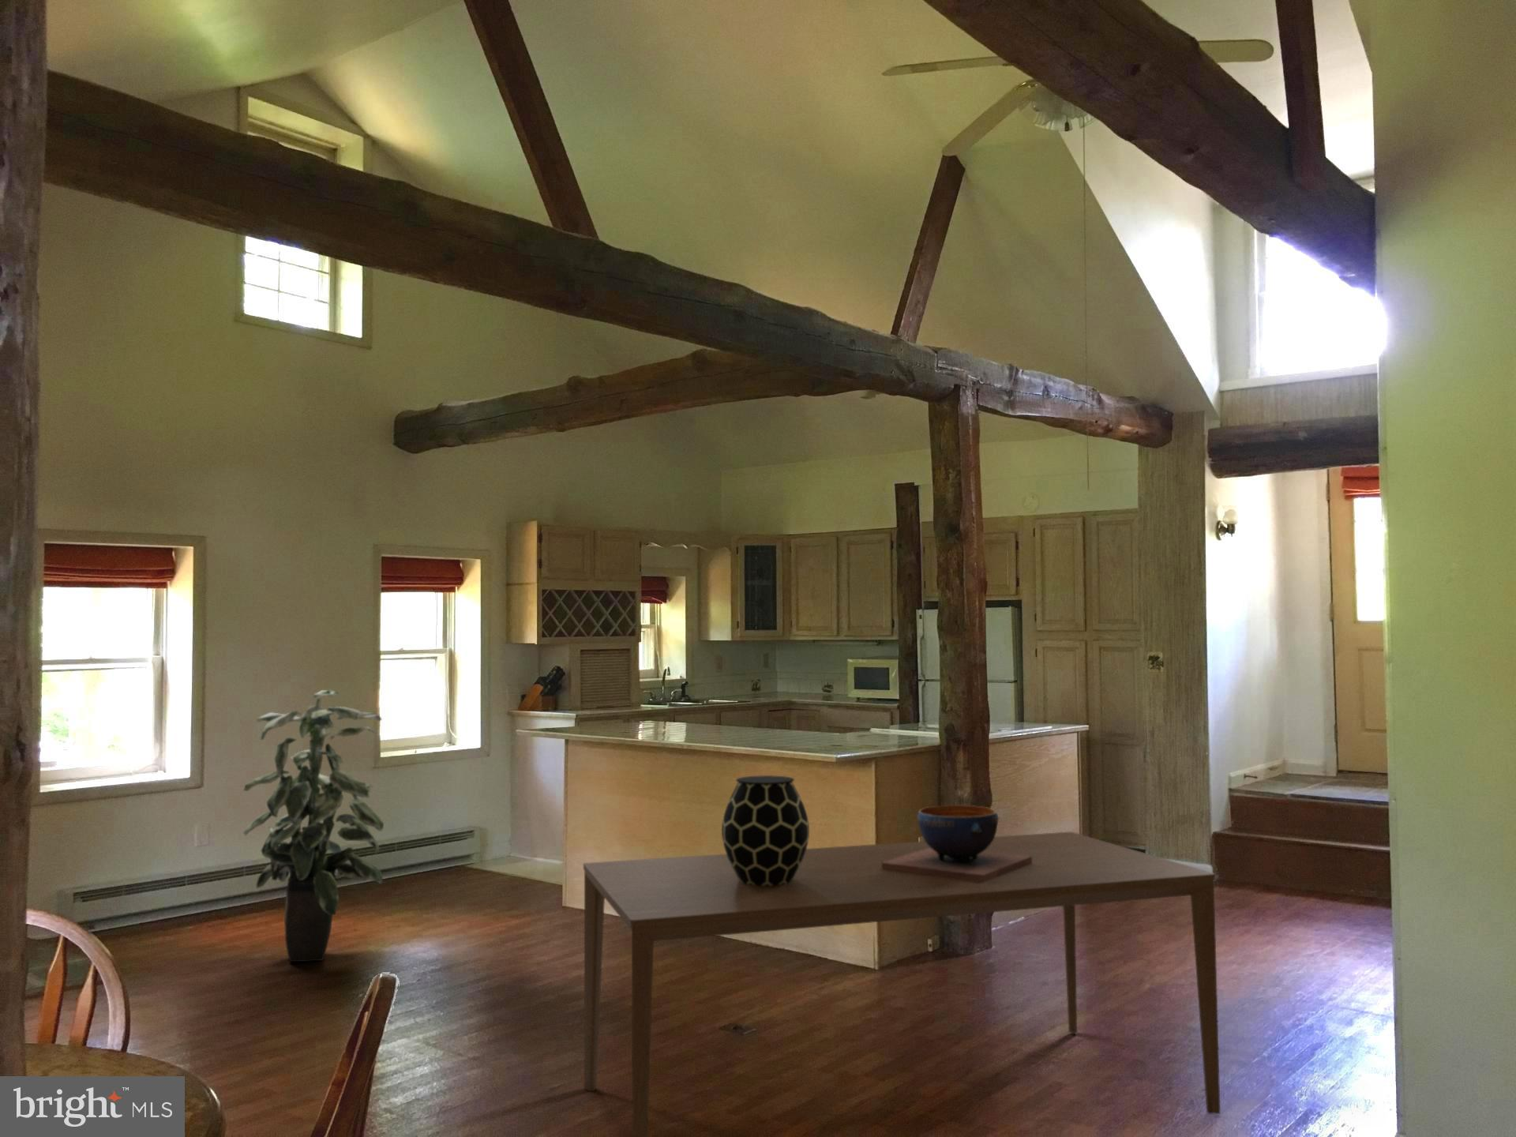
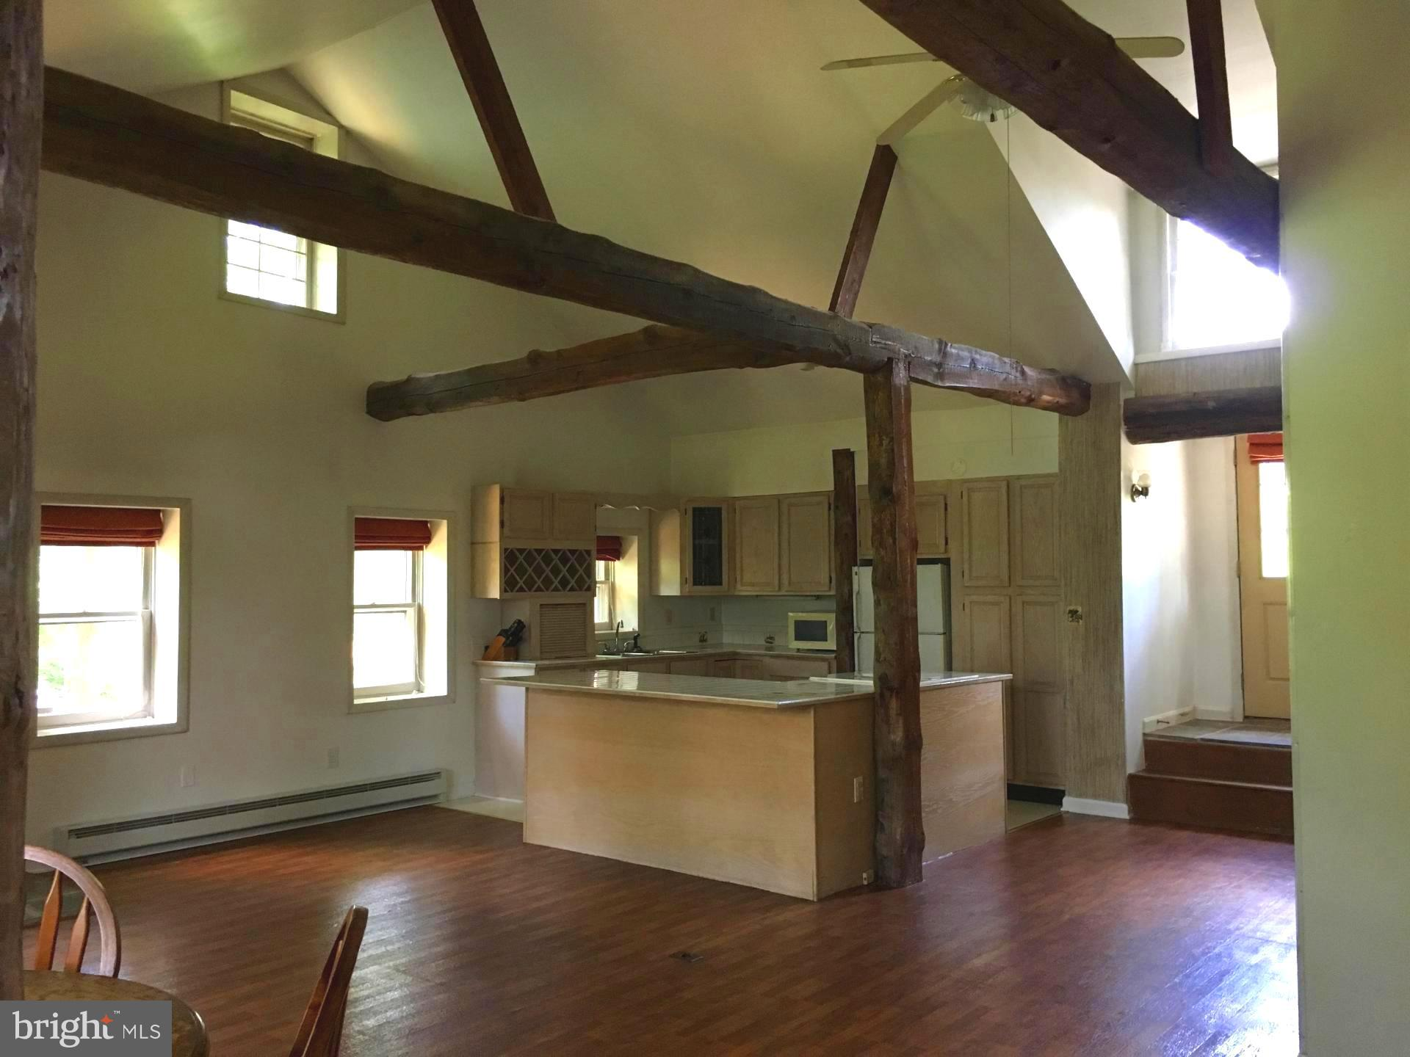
- decorative bowl [882,805,1033,881]
- indoor plant [242,689,384,963]
- vase [721,775,811,885]
- dining table [583,831,1221,1137]
